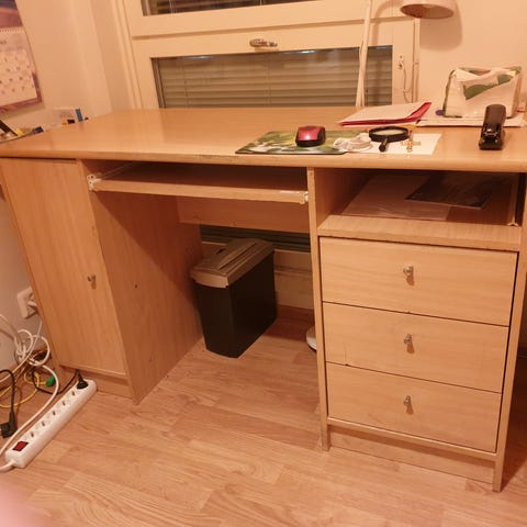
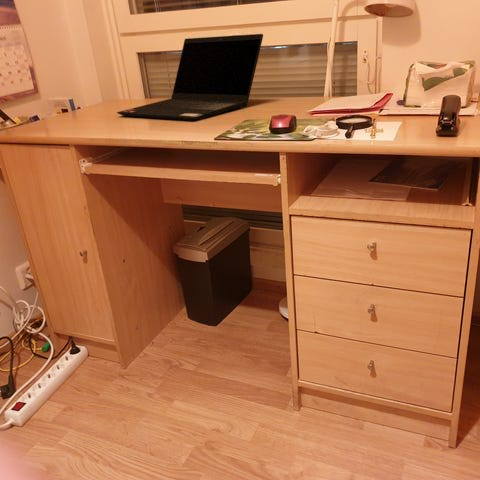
+ laptop computer [116,33,264,122]
